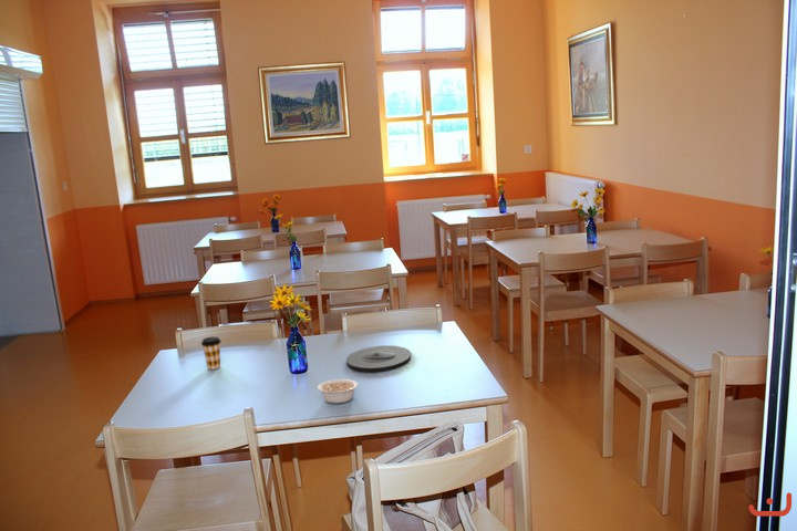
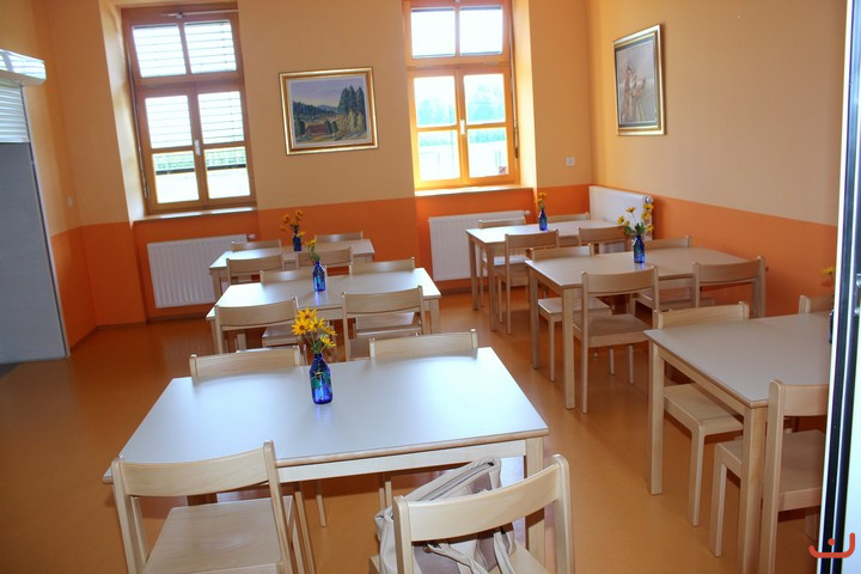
- coffee cup [200,336,222,371]
- plate [345,344,412,373]
- legume [317,378,359,405]
